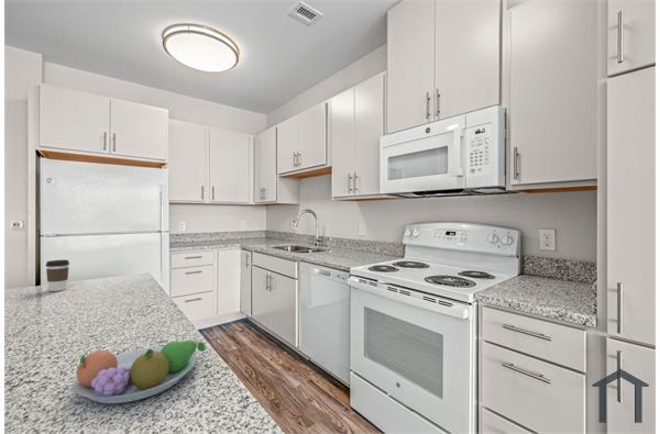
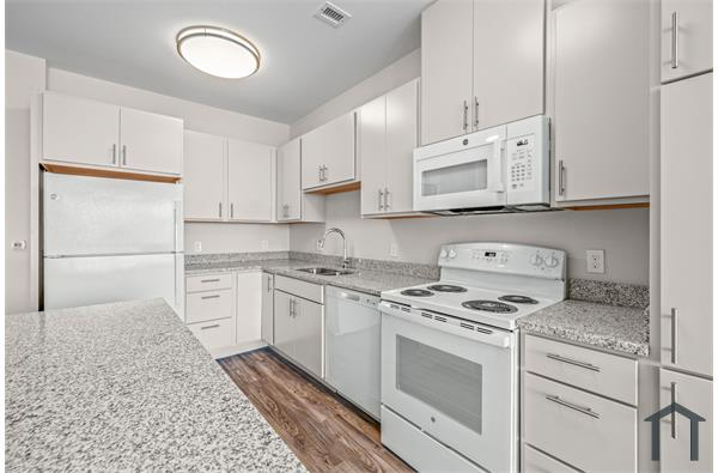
- fruit bowl [72,340,207,404]
- coffee cup [44,259,70,292]
